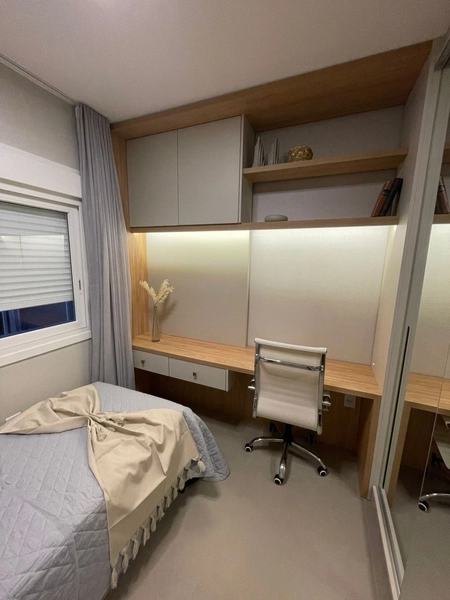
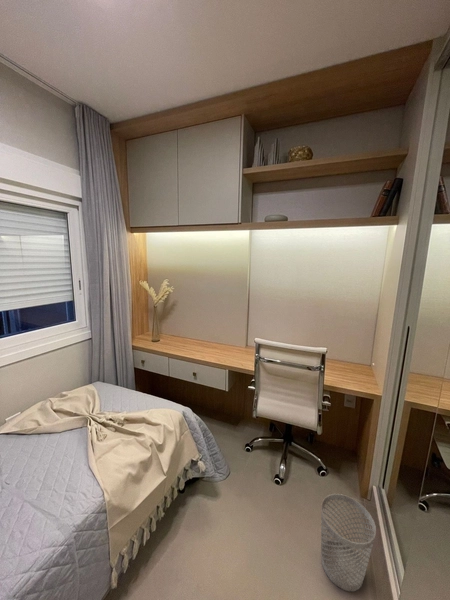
+ wastebasket [320,493,377,592]
